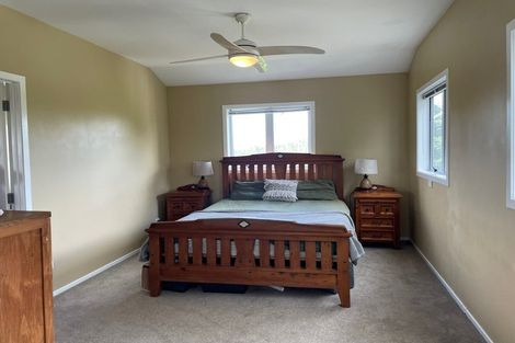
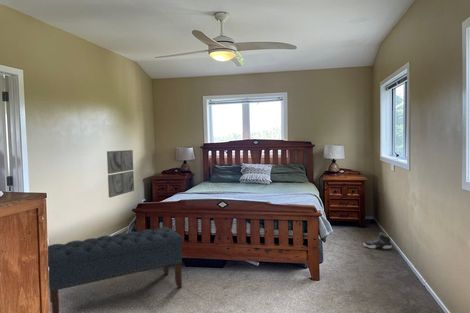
+ wall art [106,149,135,198]
+ bench [47,226,184,313]
+ sneaker [362,231,393,250]
